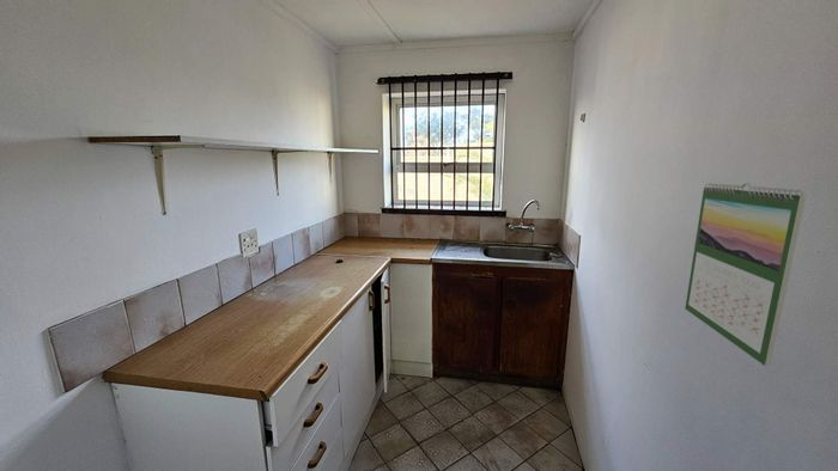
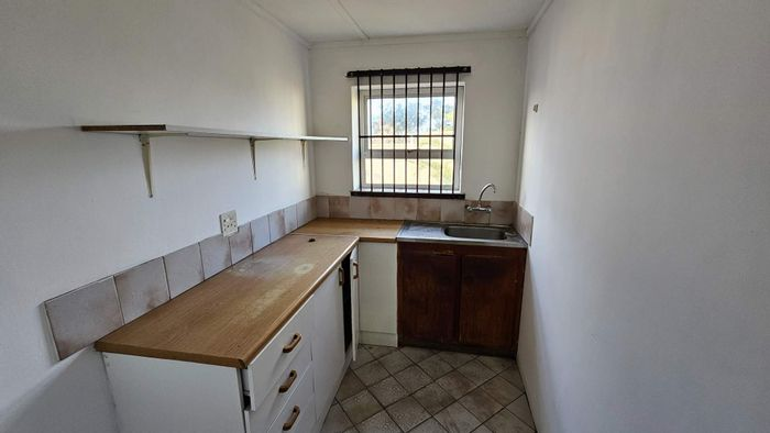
- calendar [684,182,807,367]
